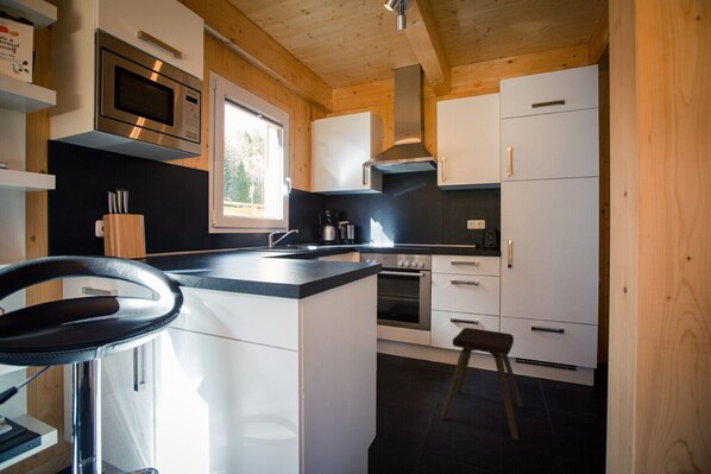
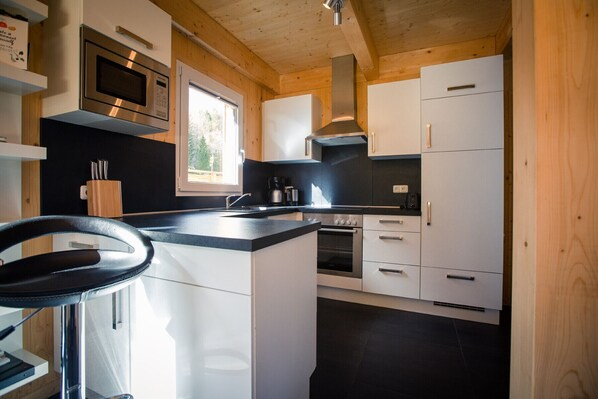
- music stool [440,327,524,442]
